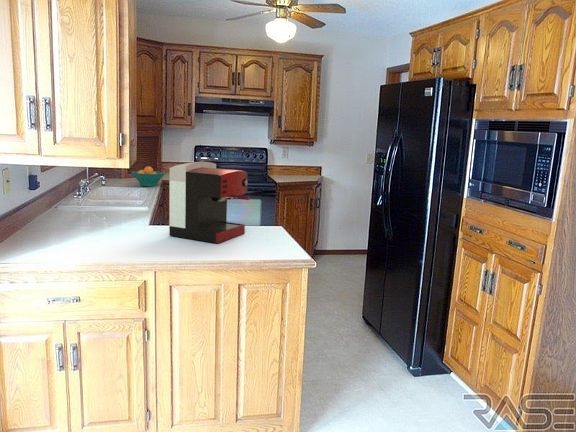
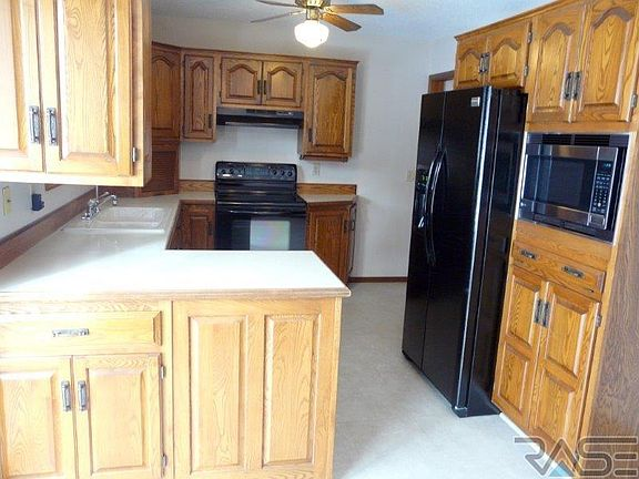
- coffee maker [168,160,250,244]
- fruit bowl [130,165,166,187]
